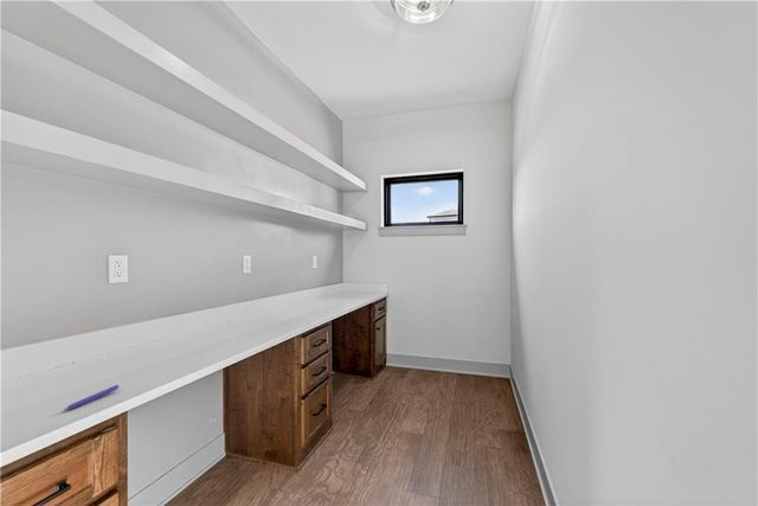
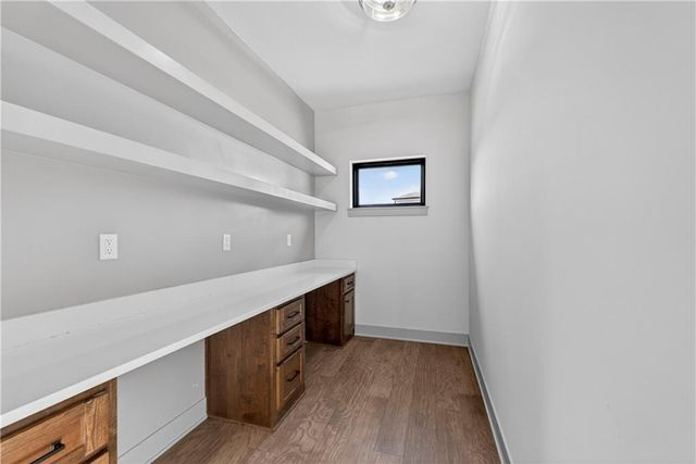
- pen [63,384,121,411]
